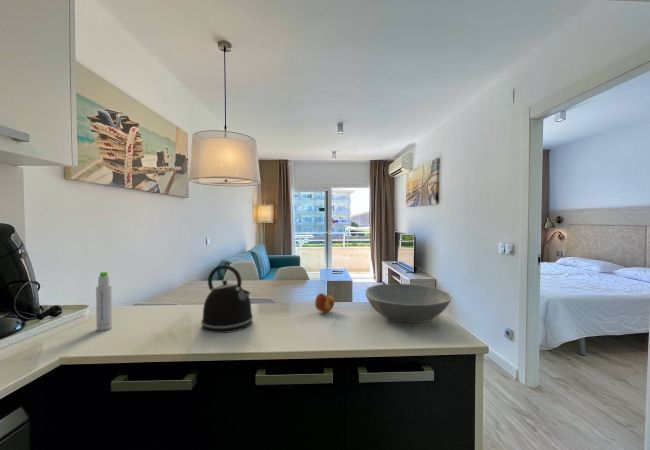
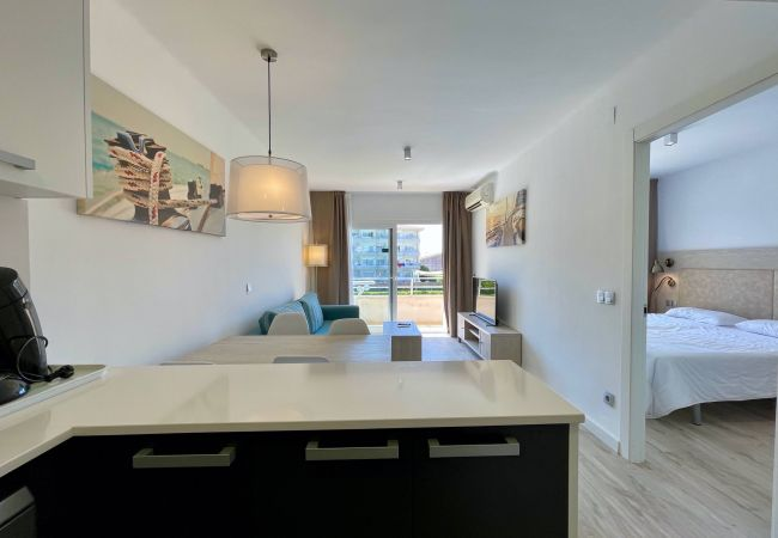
- bowl [365,283,453,324]
- bottle [95,271,113,332]
- fruit [314,292,335,314]
- kettle [200,264,254,334]
